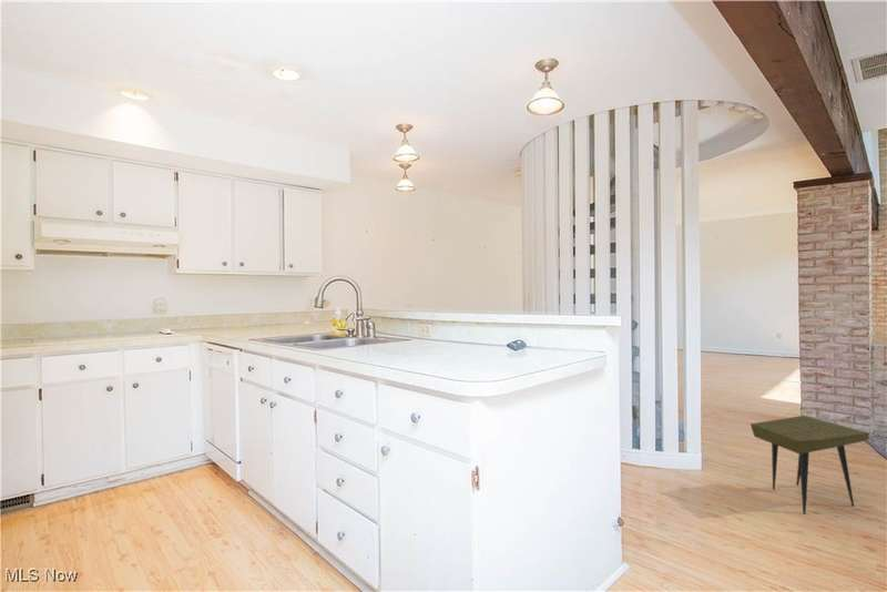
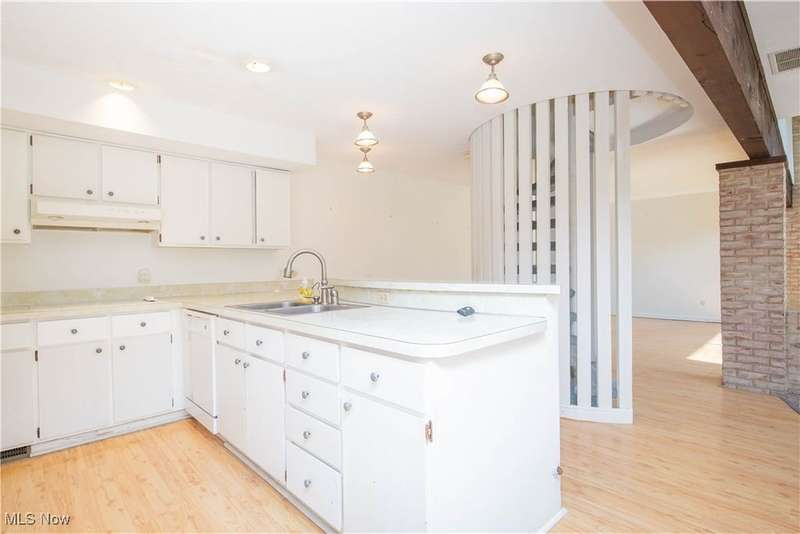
- side table [750,415,870,516]
